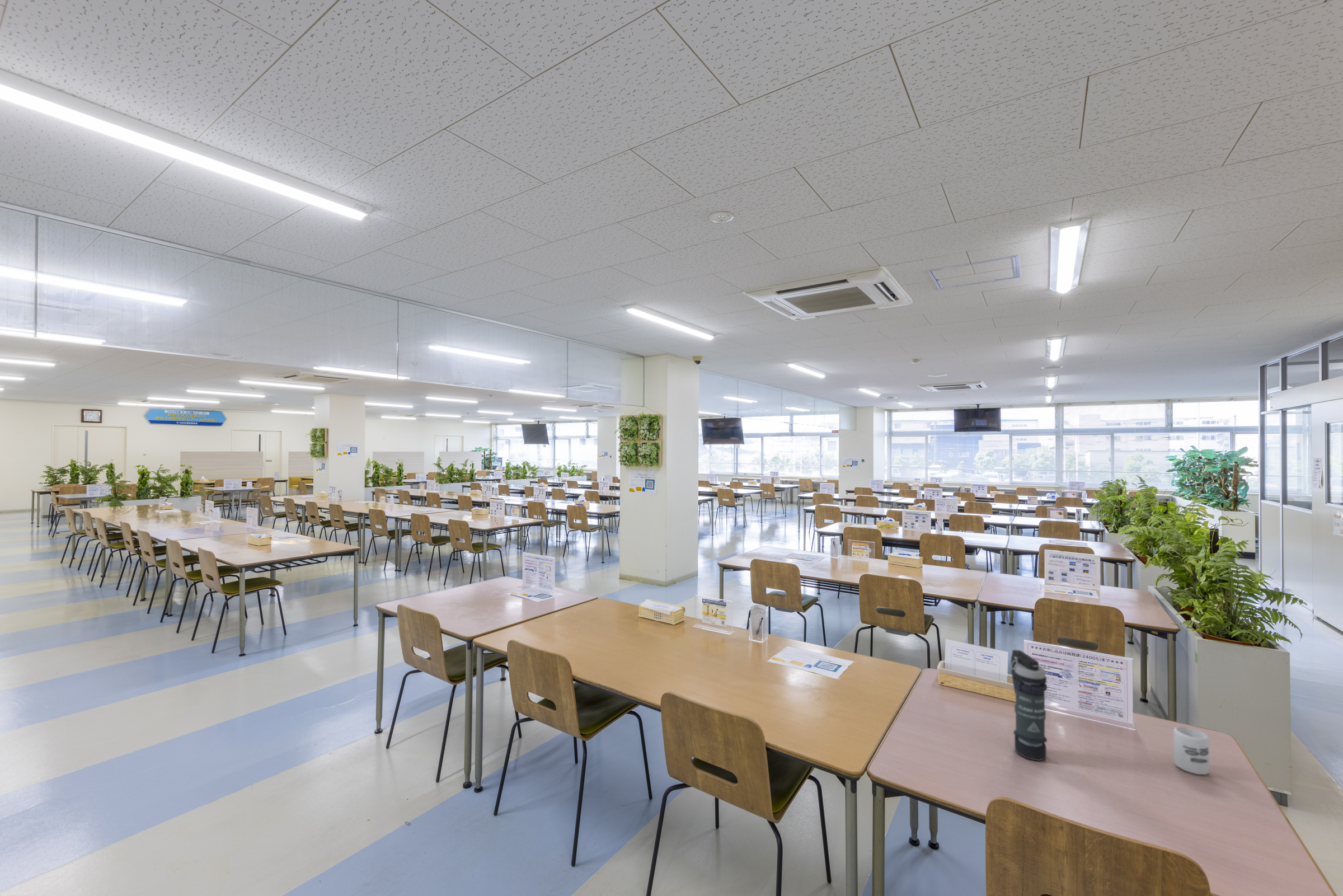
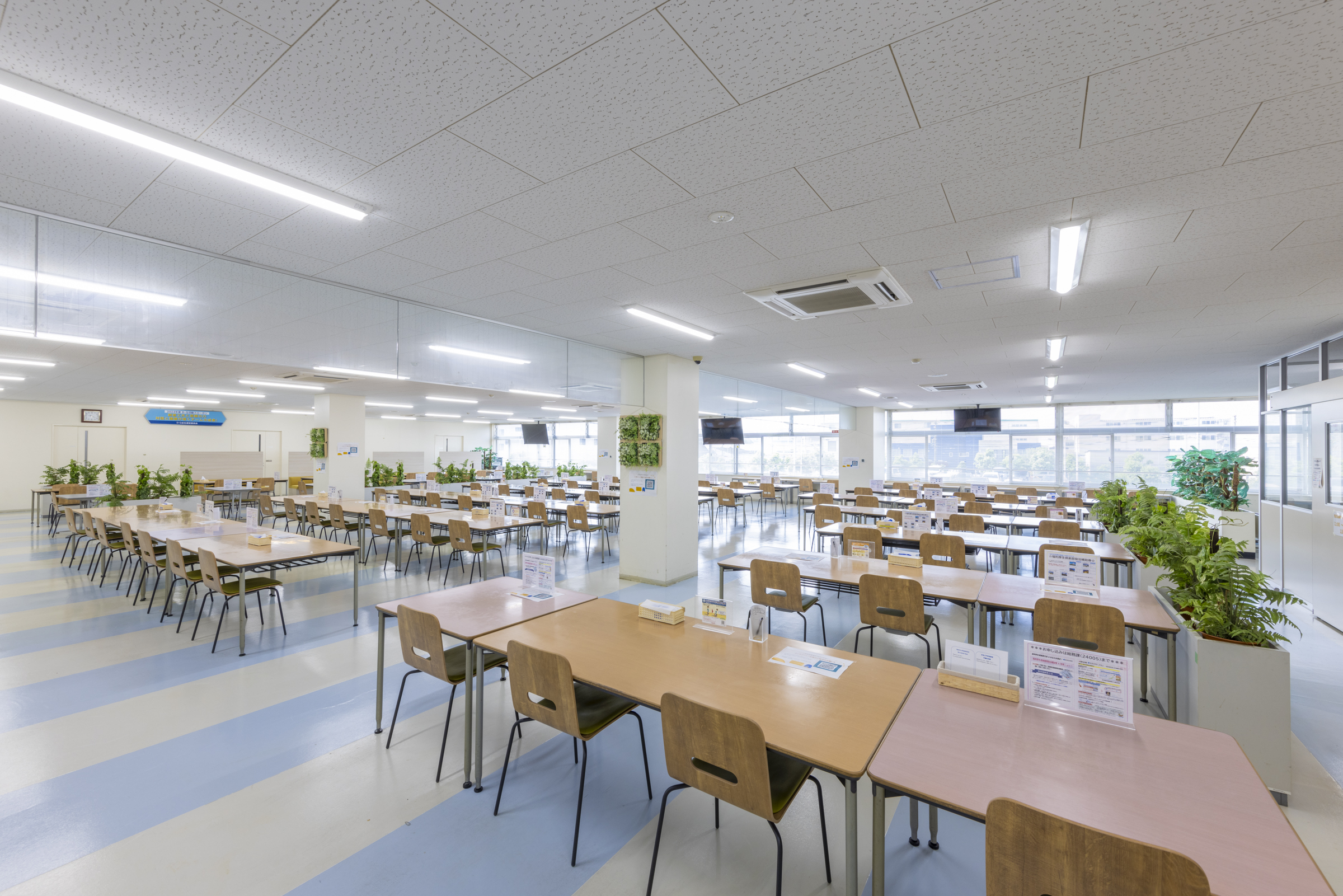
- smoke grenade [1010,649,1048,762]
- cup [1173,726,1210,775]
